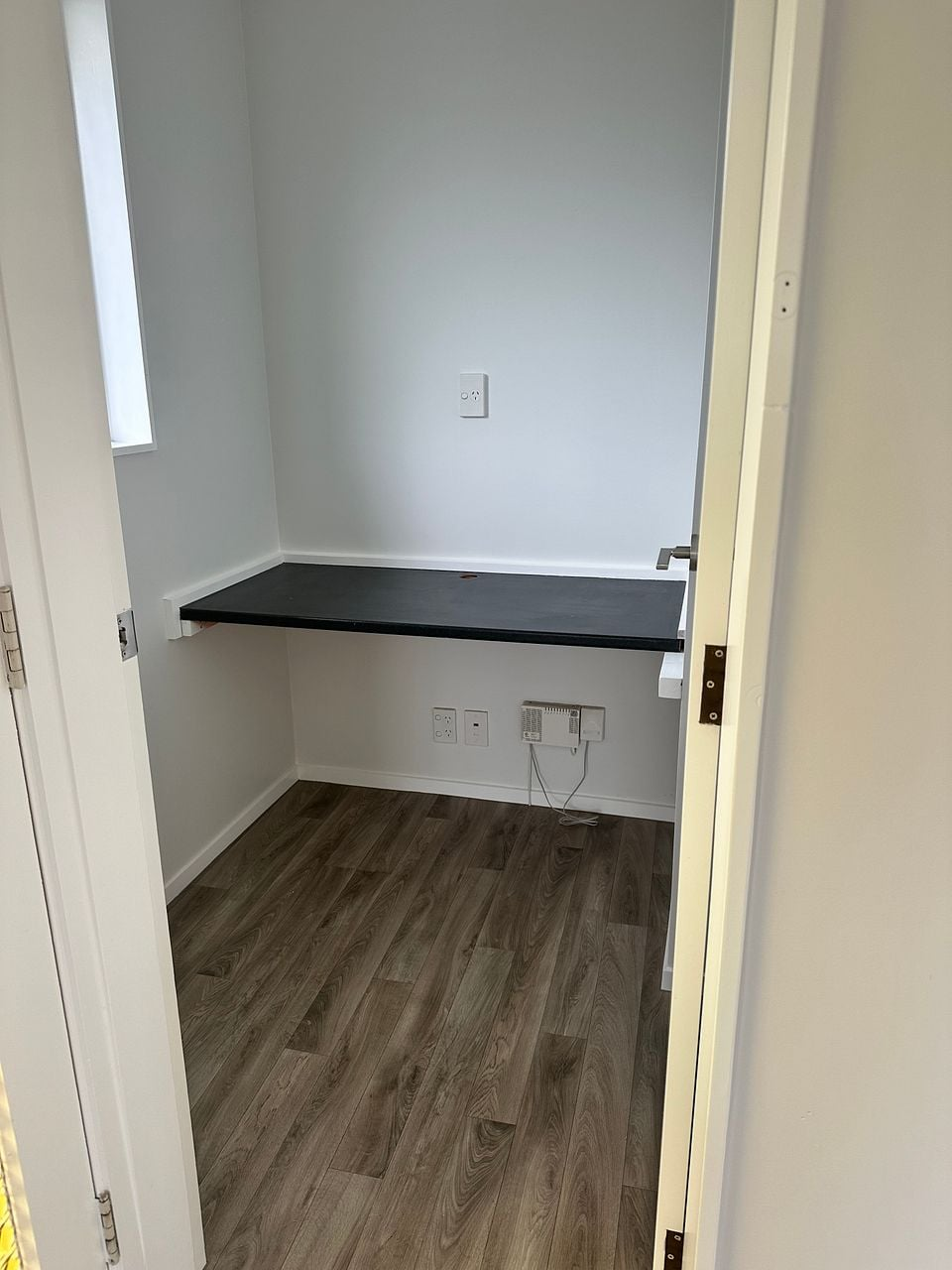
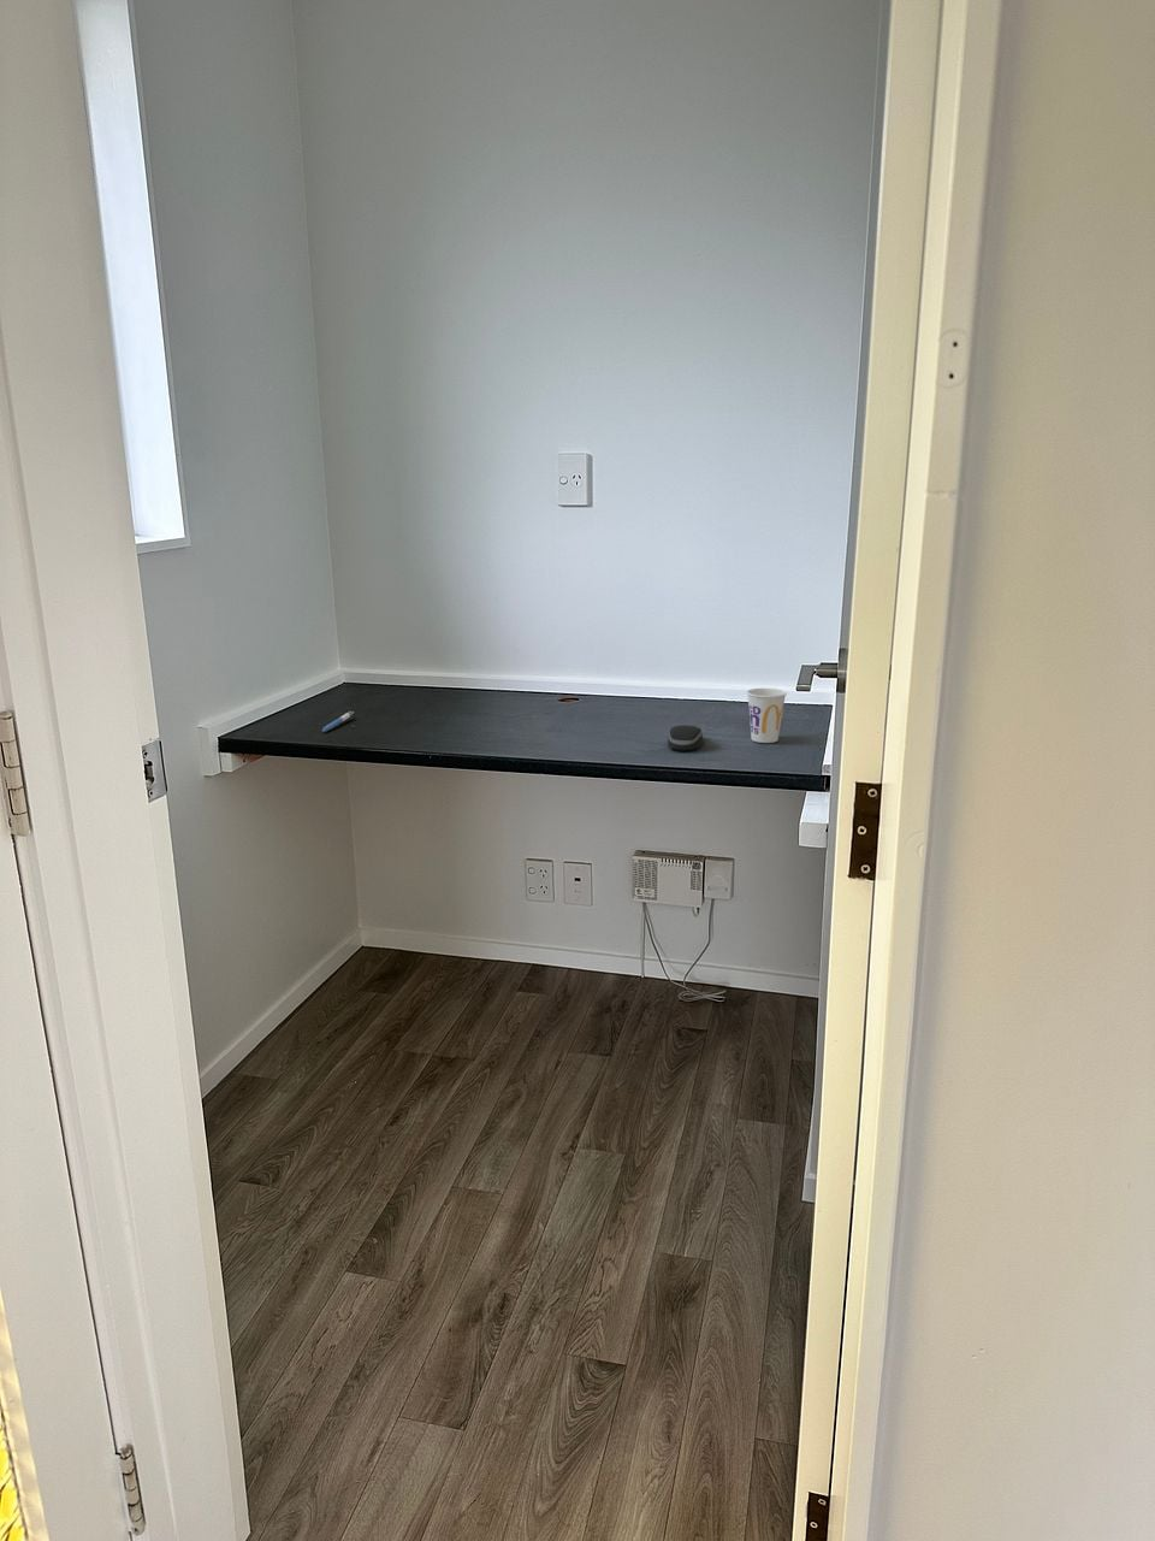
+ cup [746,688,787,744]
+ pen [322,710,355,732]
+ computer mouse [666,723,705,751]
